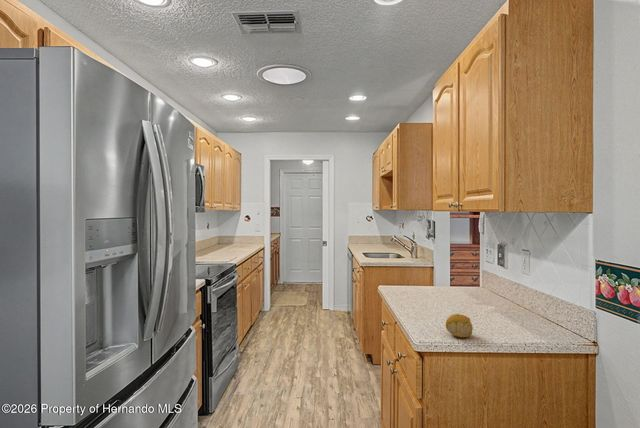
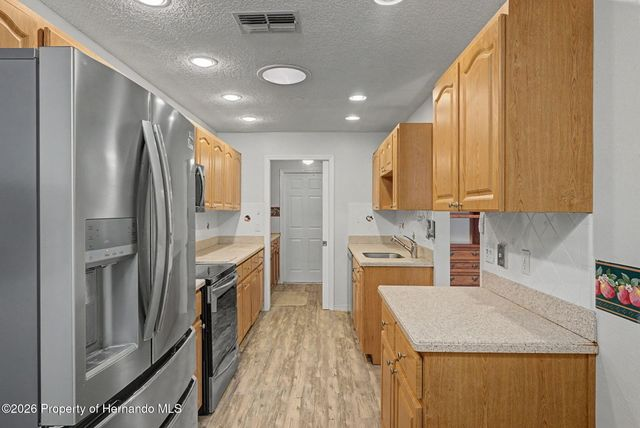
- fruit [445,313,474,338]
